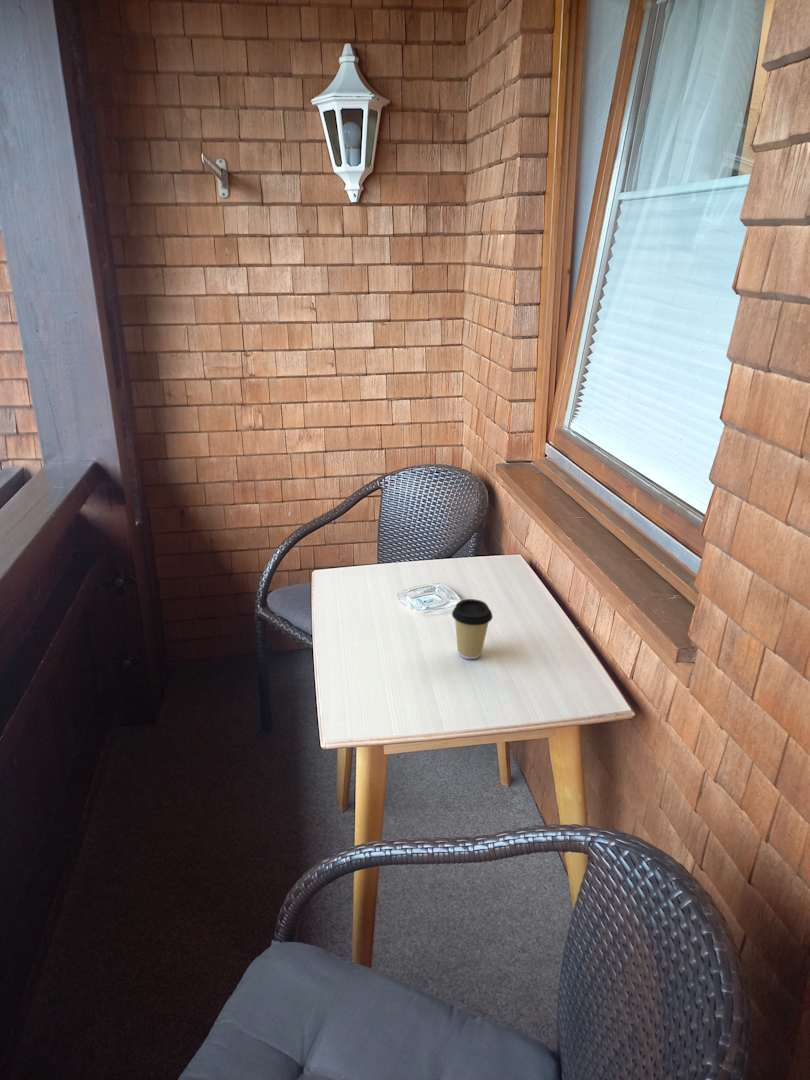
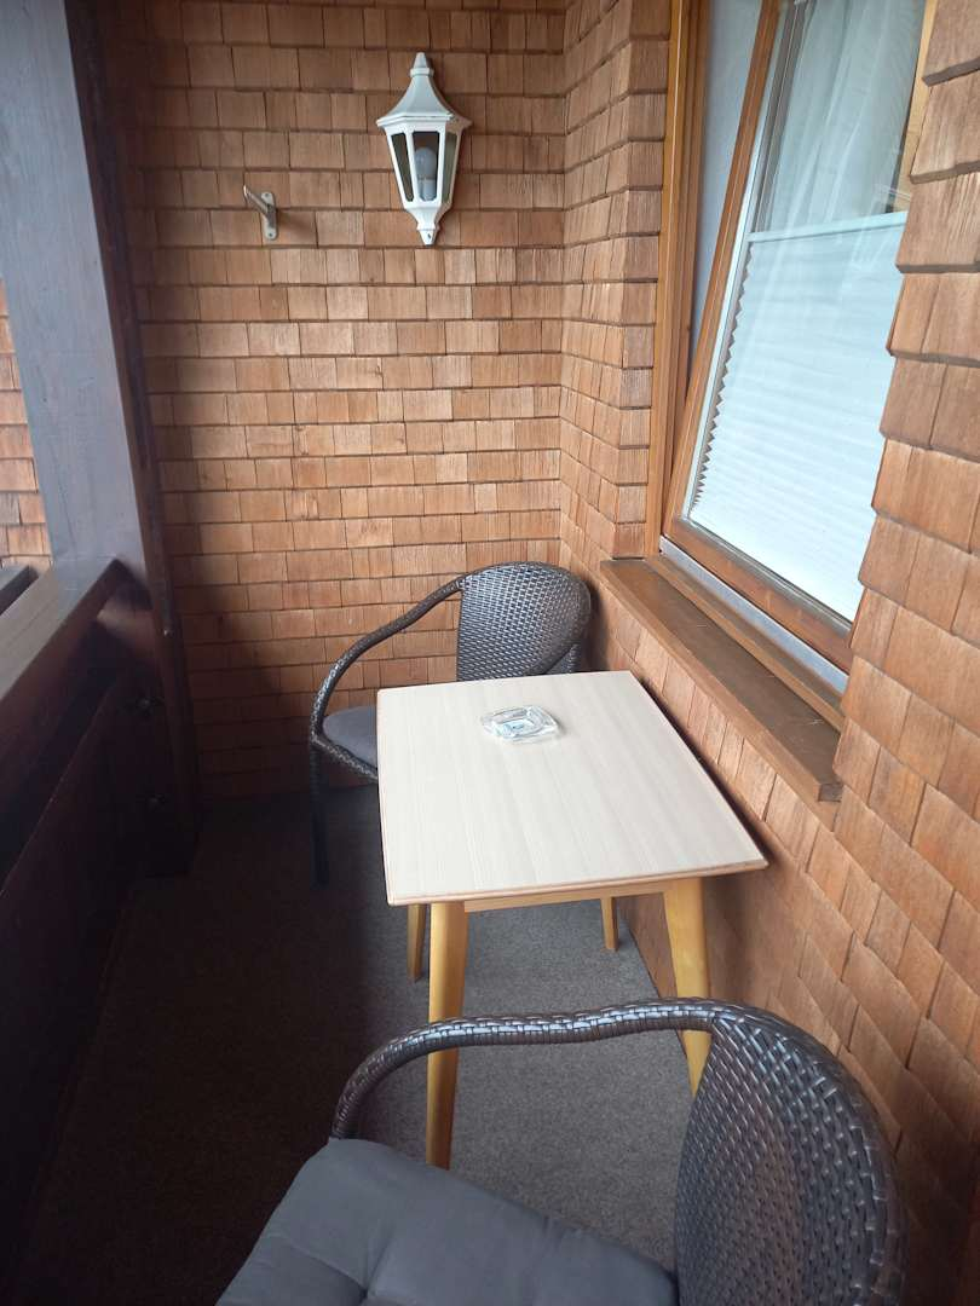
- coffee cup [451,598,494,660]
